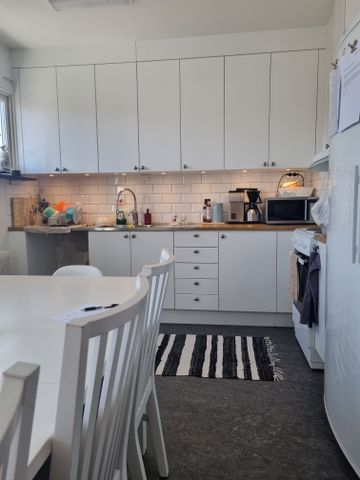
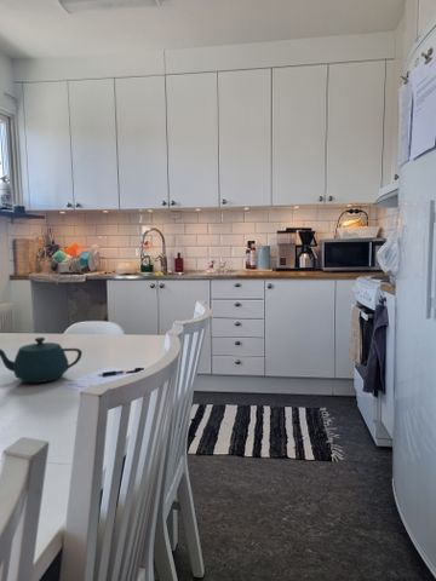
+ teapot [0,336,84,384]
